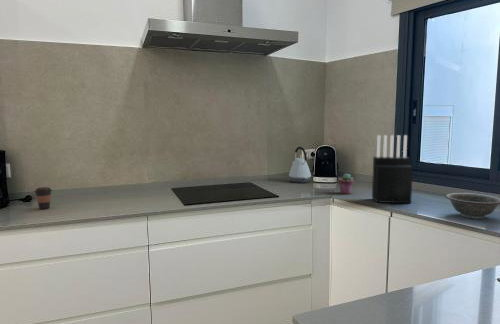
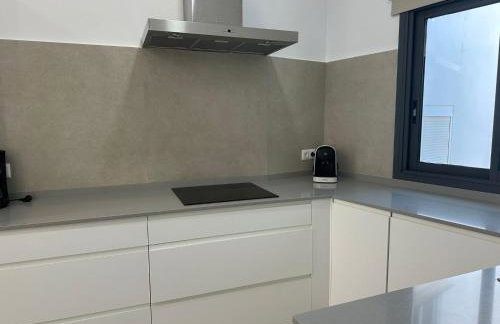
- potted succulent [337,172,355,195]
- knife block [371,134,414,205]
- kettle [288,146,312,184]
- coffee cup [33,186,53,210]
- decorative bowl [445,192,500,220]
